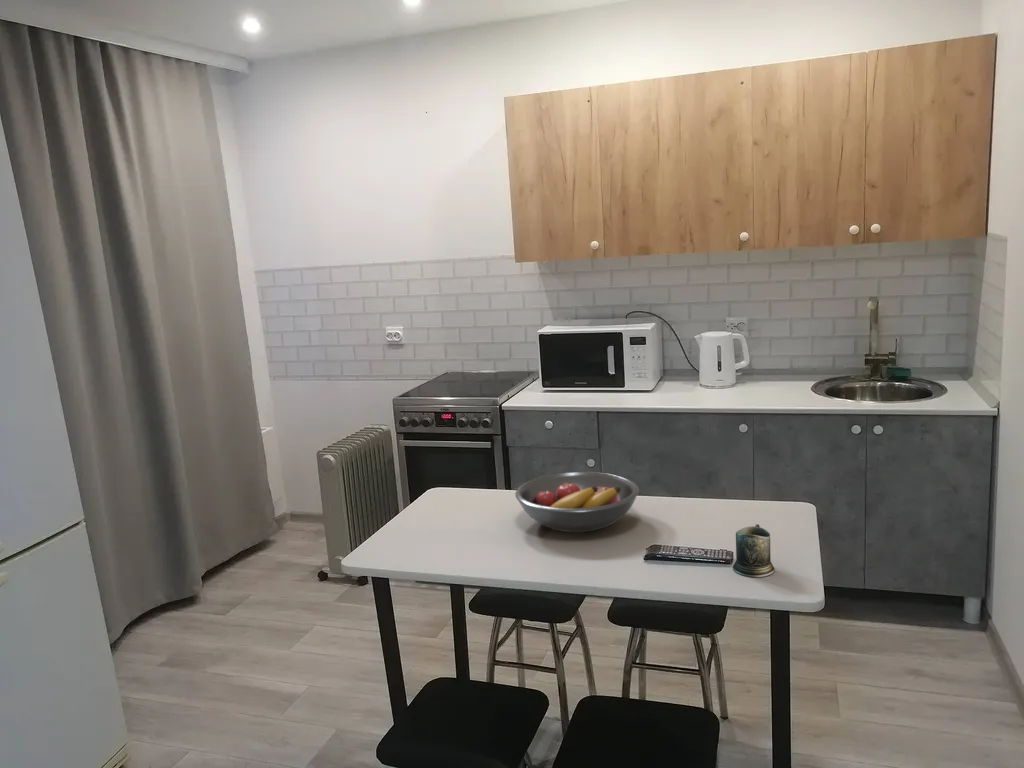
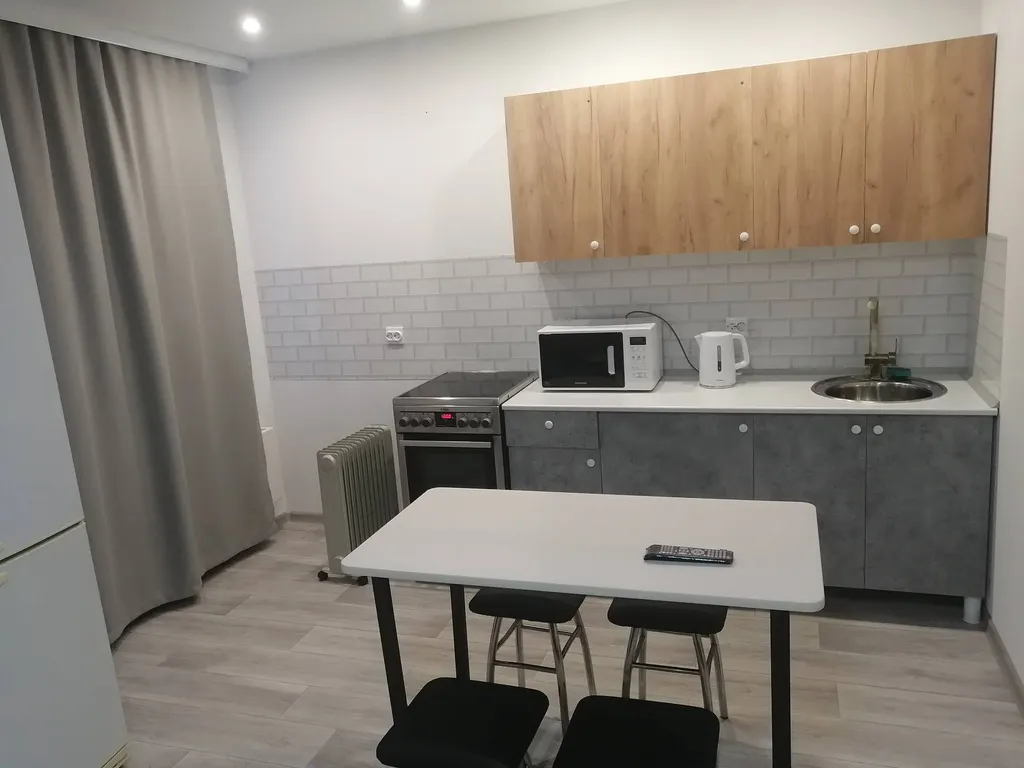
- mug [732,523,775,578]
- fruit bowl [514,471,640,533]
